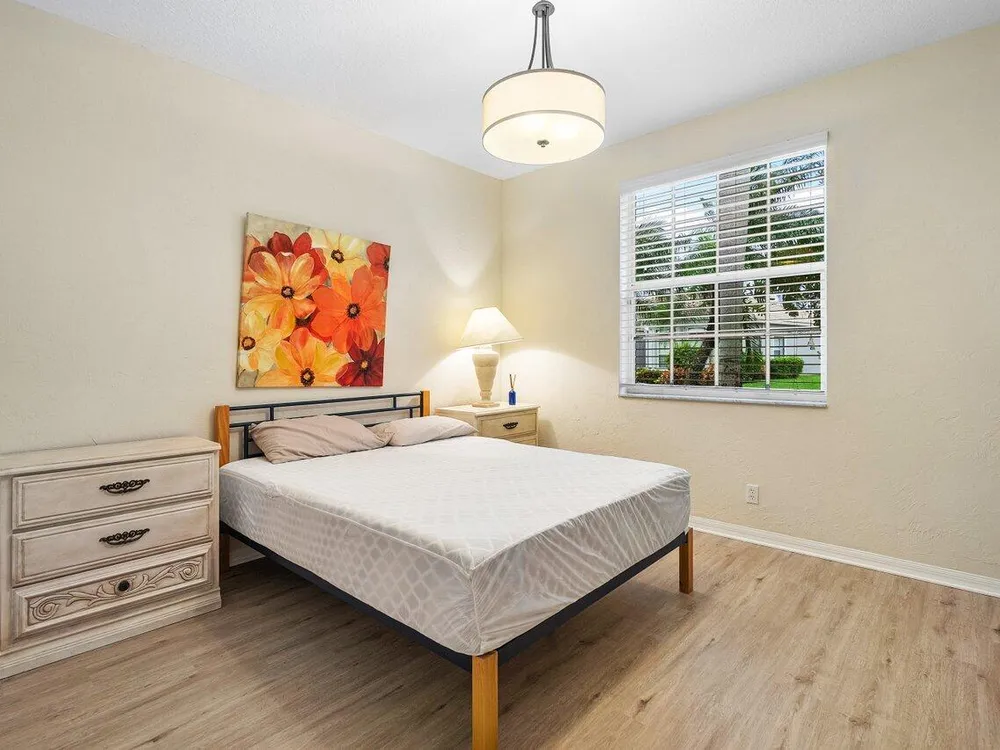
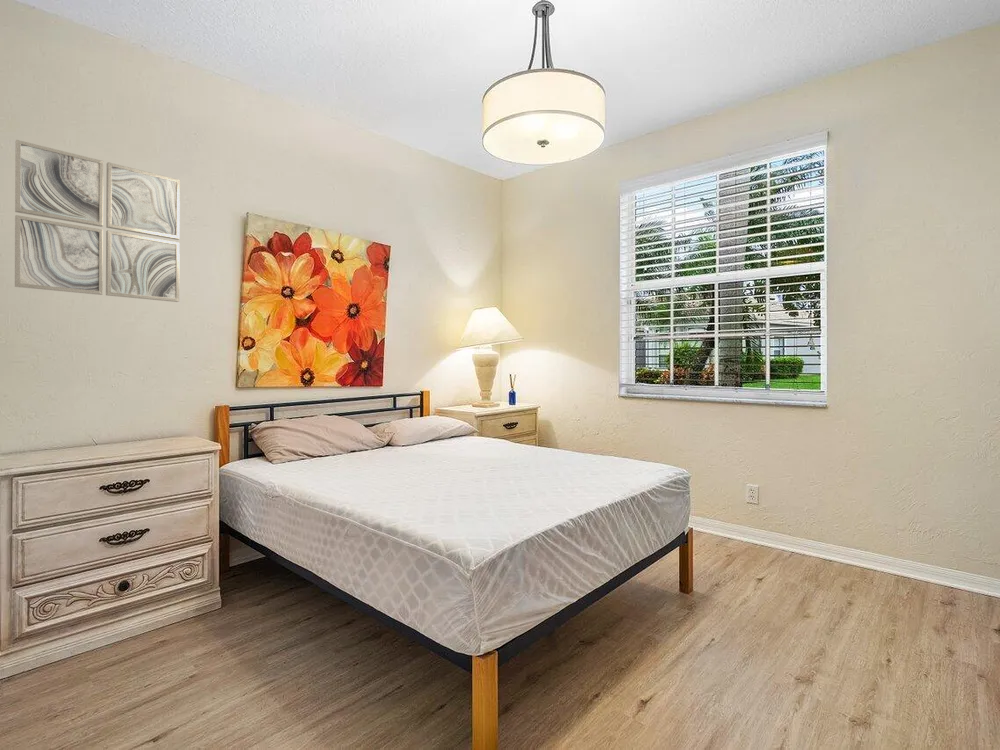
+ wall art [14,139,181,303]
